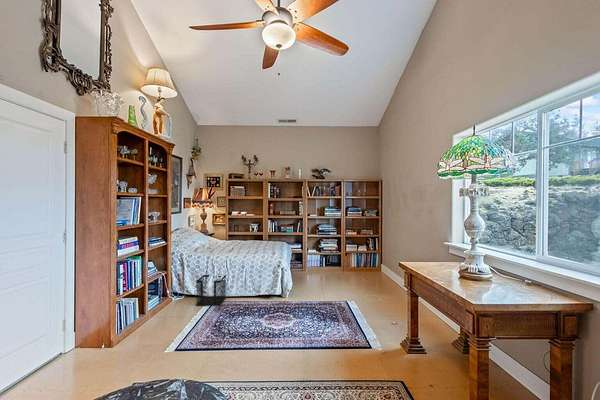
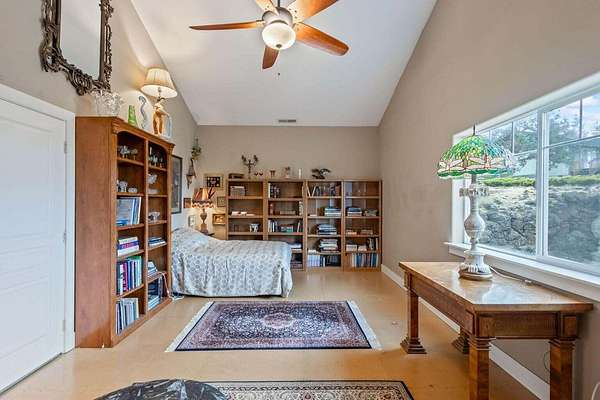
- wastebasket [195,274,227,307]
